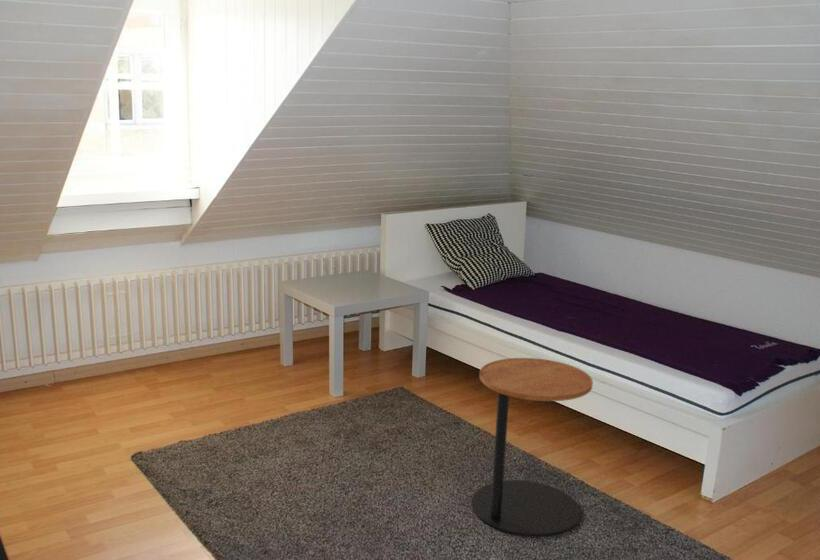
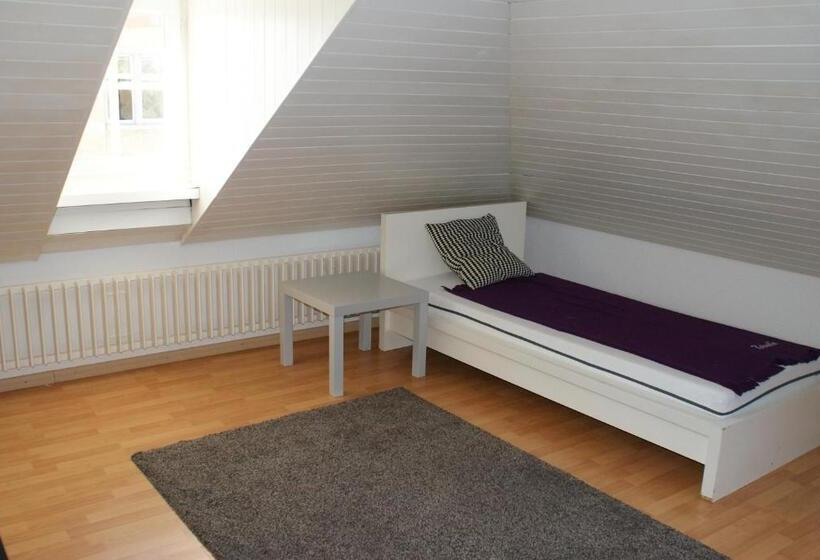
- side table [471,357,594,537]
